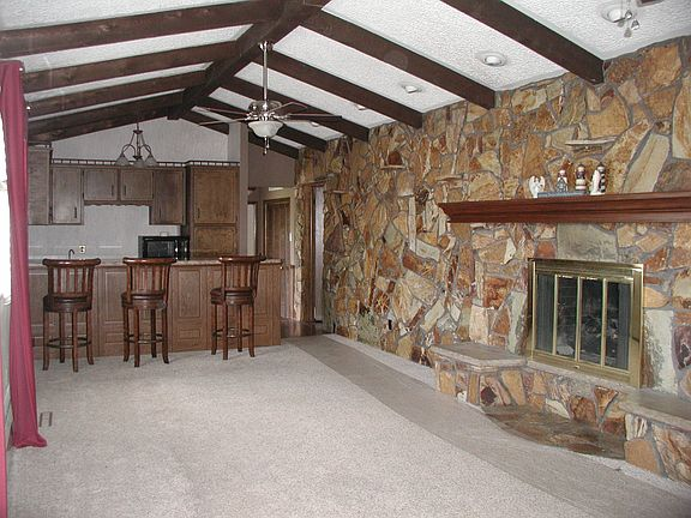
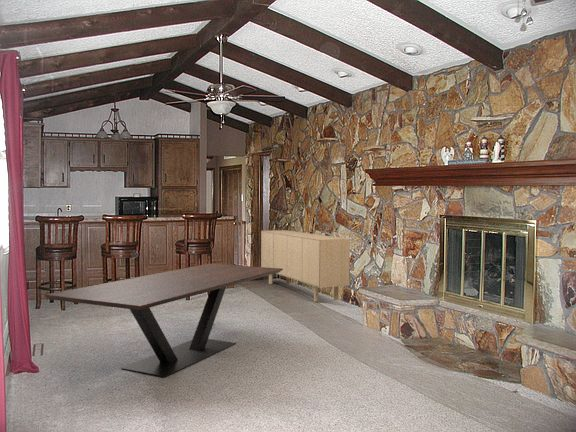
+ dining table [44,263,283,378]
+ sideboard [260,229,351,303]
